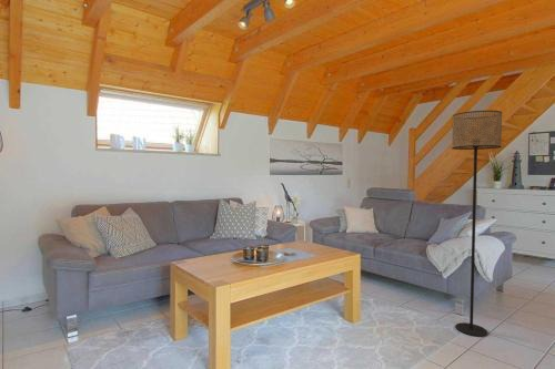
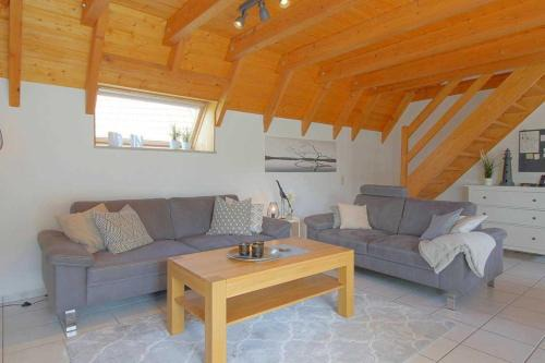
- floor lamp [451,110,503,337]
